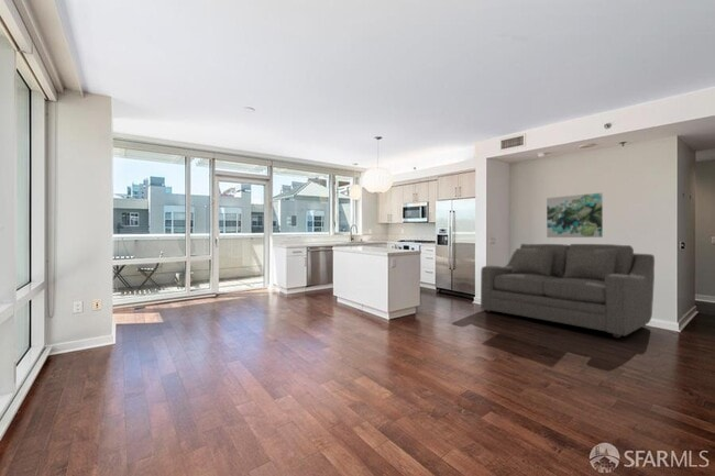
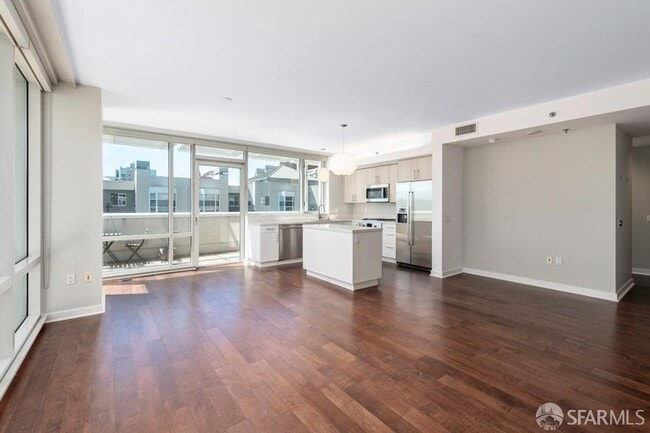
- wall art [546,191,604,239]
- sofa [480,243,656,339]
